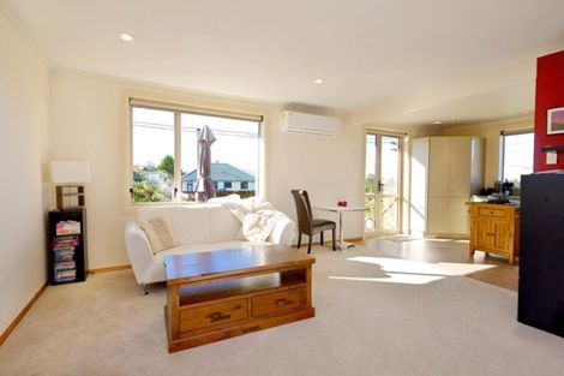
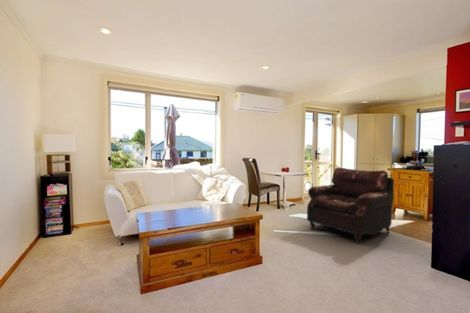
+ leather [306,167,395,245]
